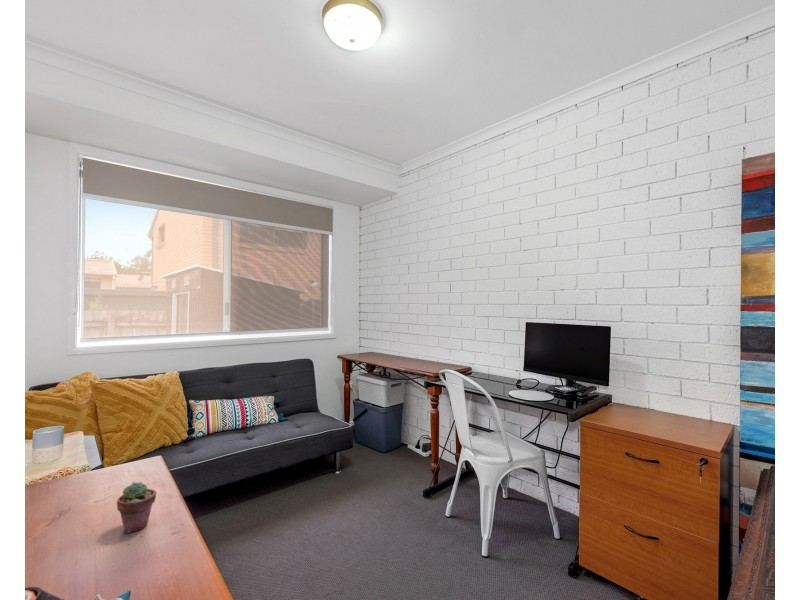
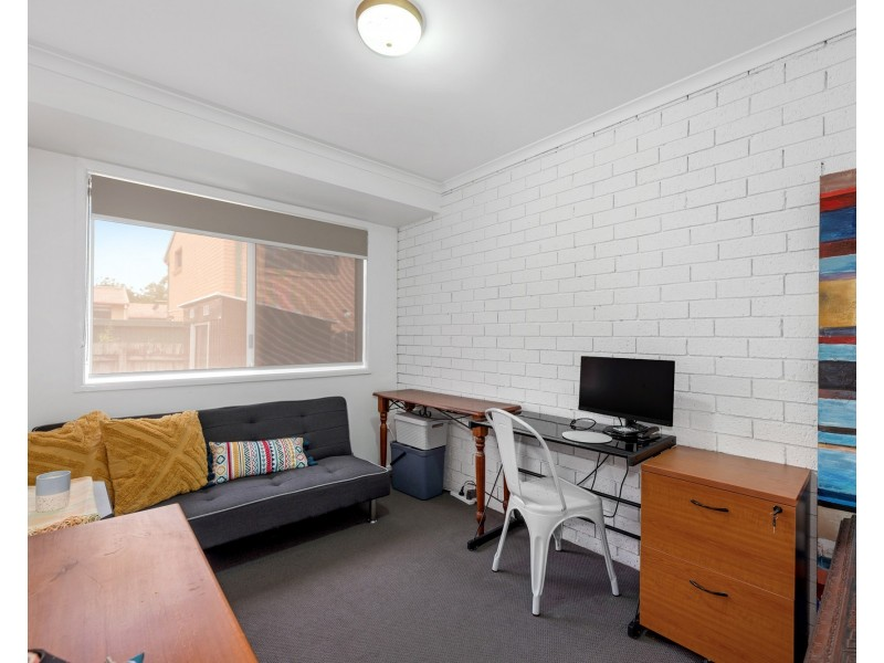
- potted succulent [116,481,157,534]
